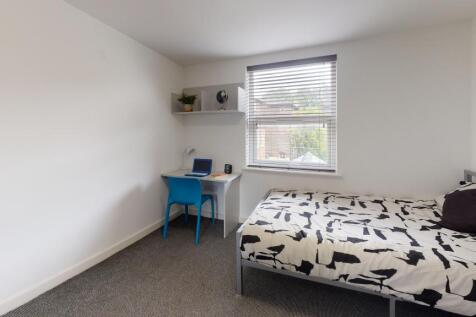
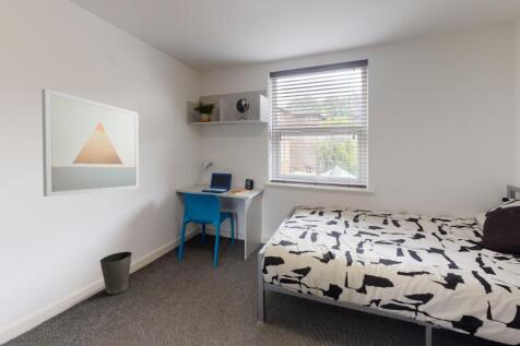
+ waste basket [99,251,133,295]
+ wall art [40,87,140,198]
